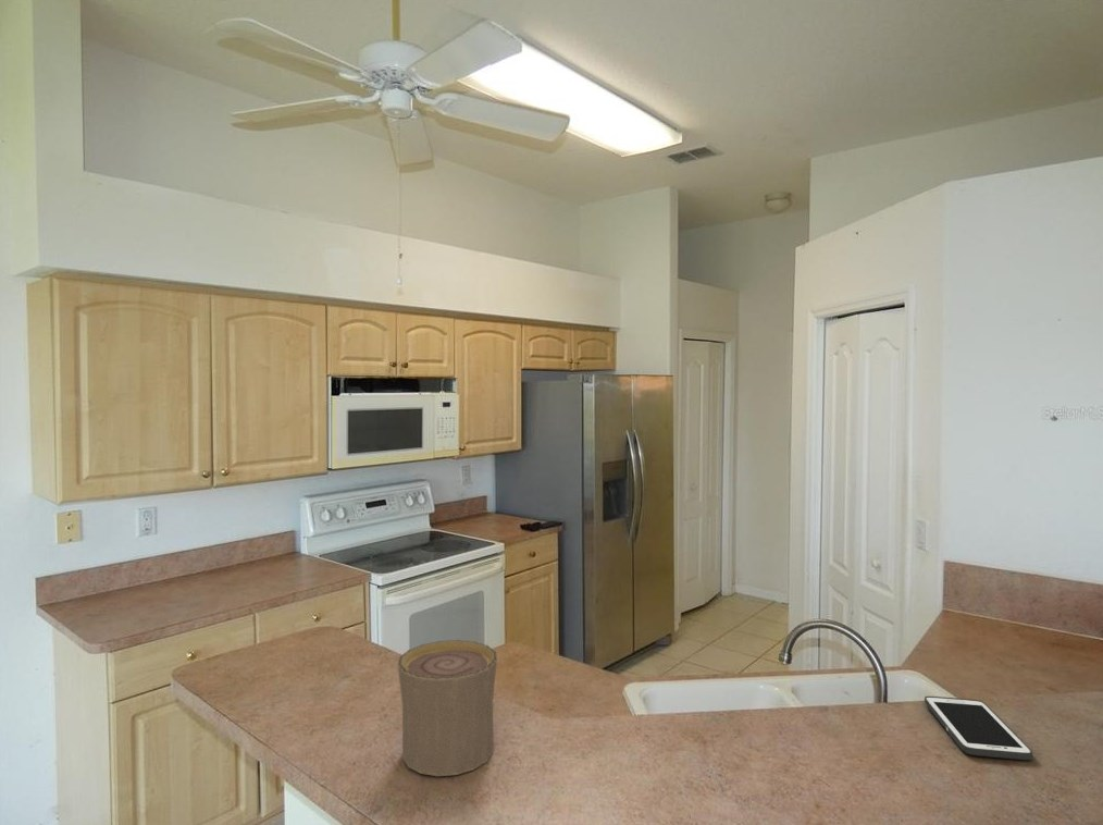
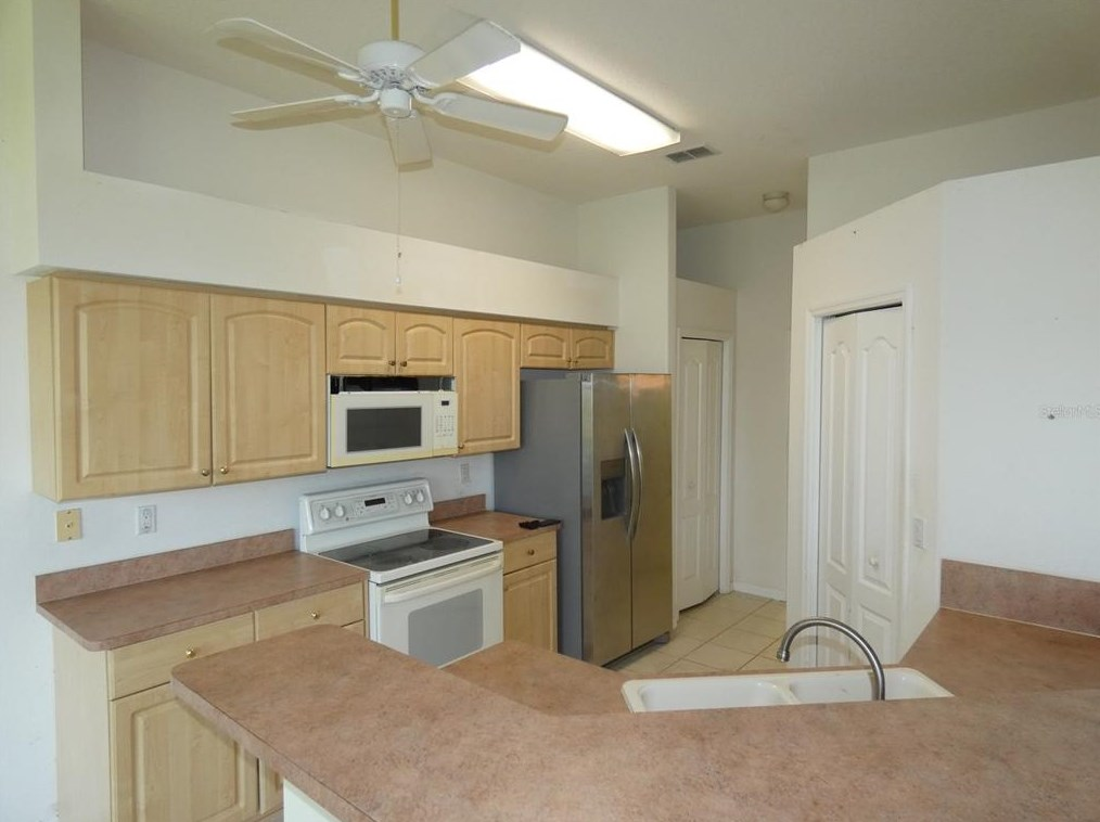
- cup [397,639,498,777]
- cell phone [924,695,1033,761]
